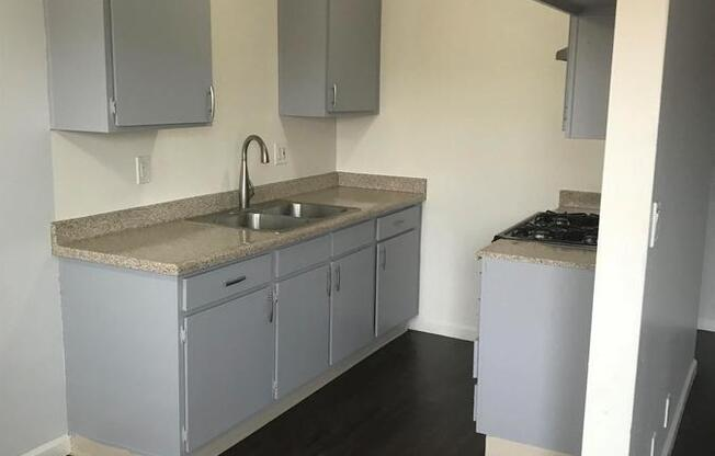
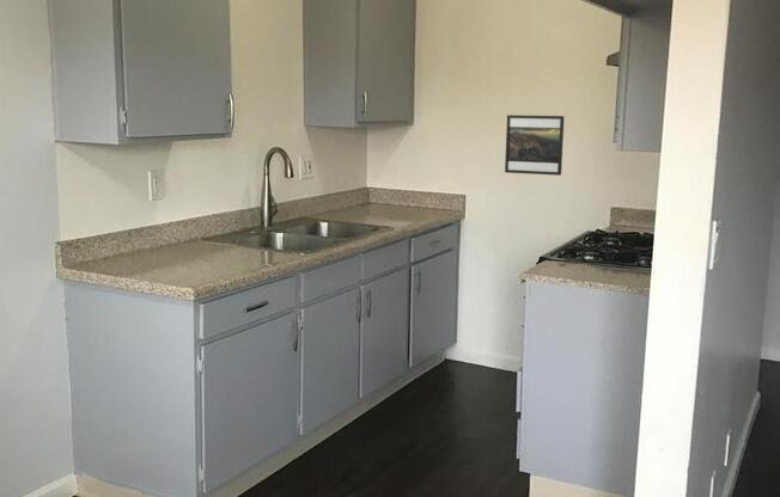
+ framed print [504,113,566,177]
